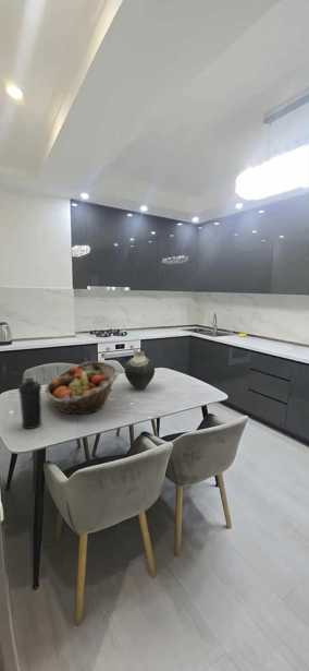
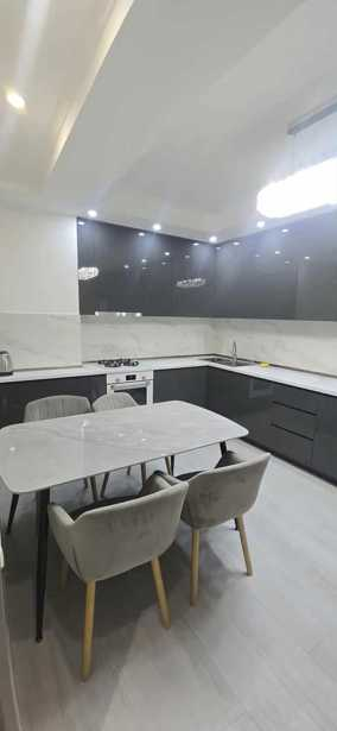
- fruit basket [44,360,120,416]
- vase [124,350,156,391]
- water bottle [17,376,42,430]
